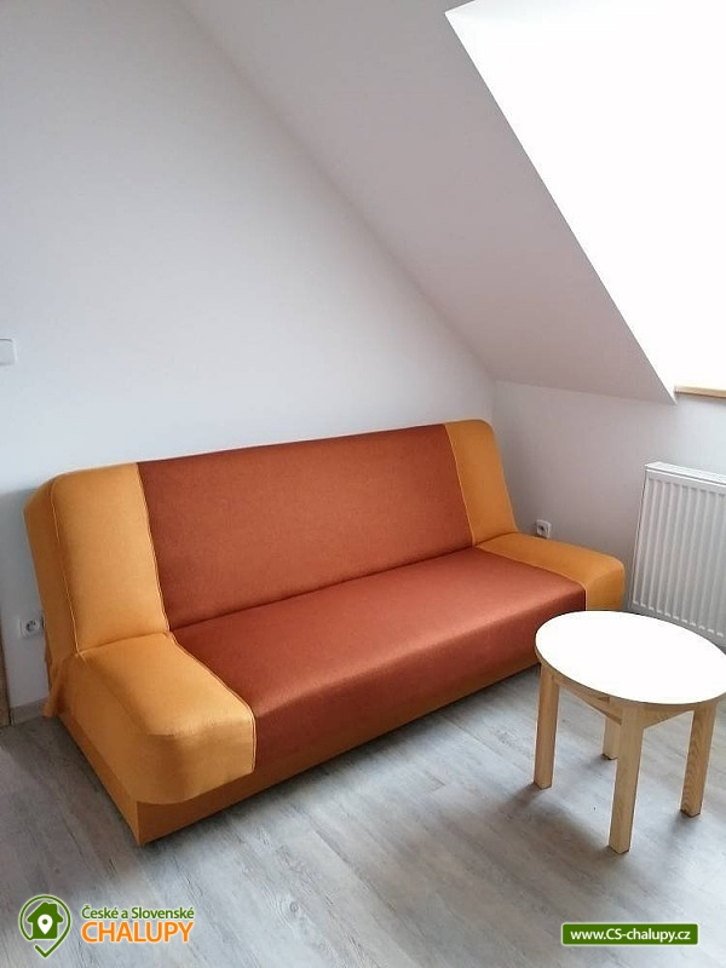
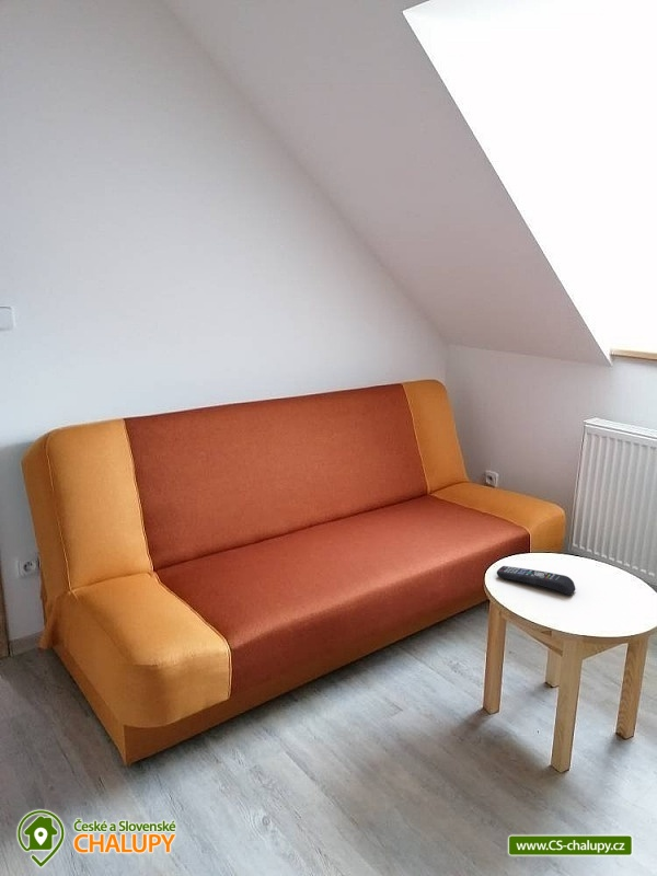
+ remote control [496,565,576,597]
